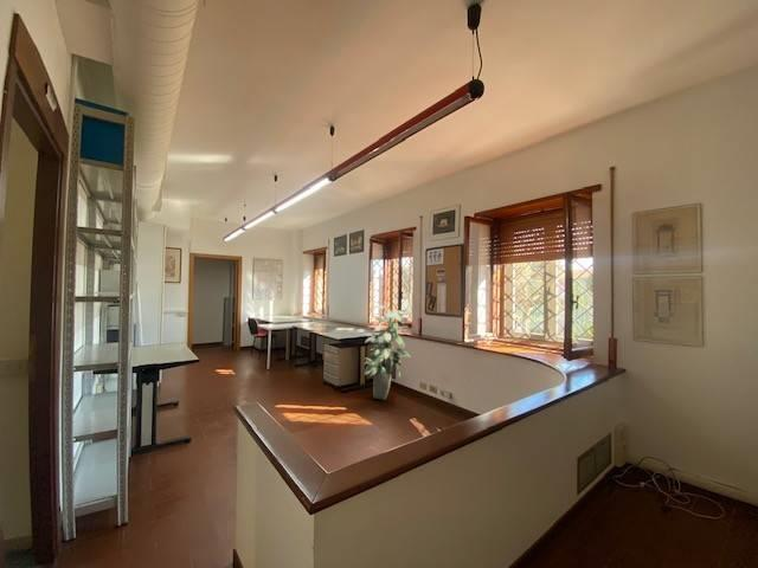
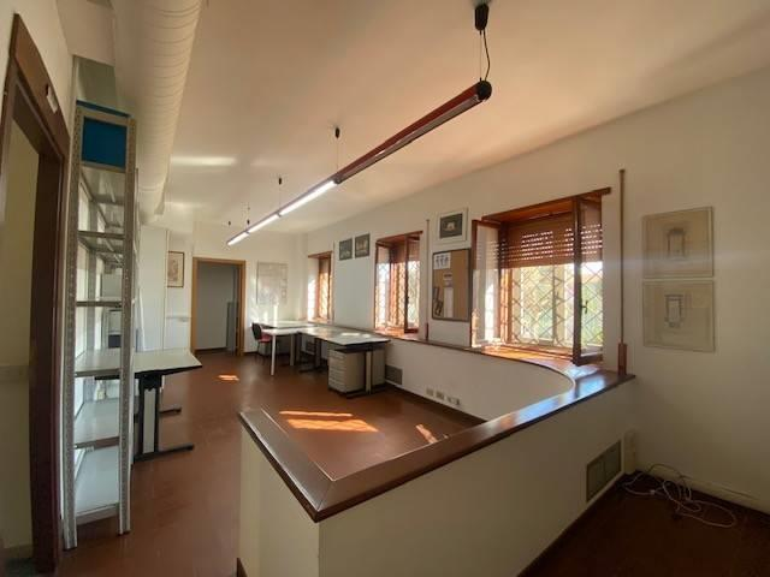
- indoor plant [362,304,411,401]
